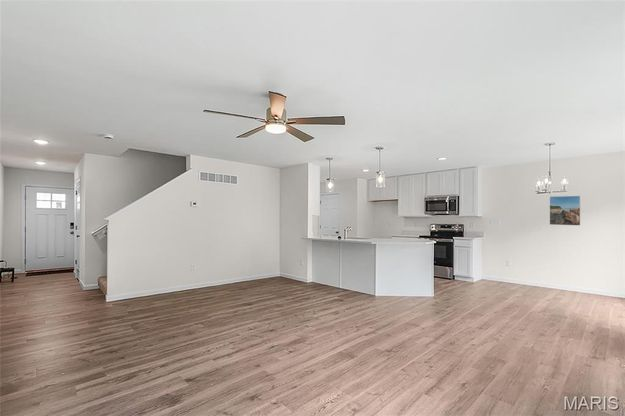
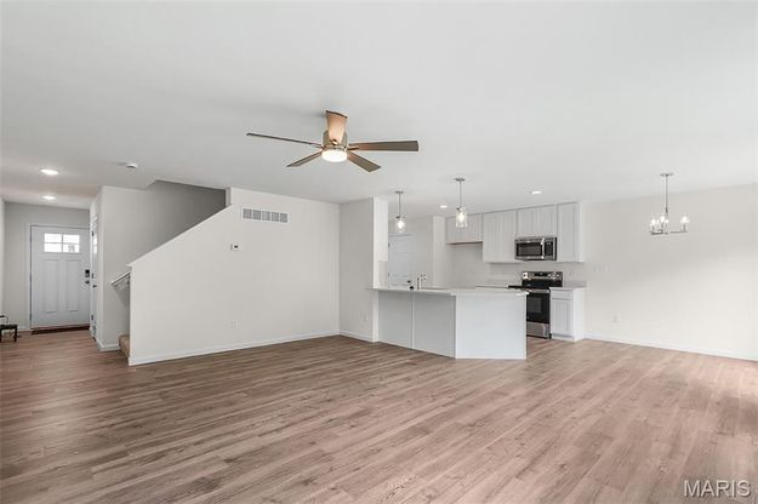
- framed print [549,195,581,226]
